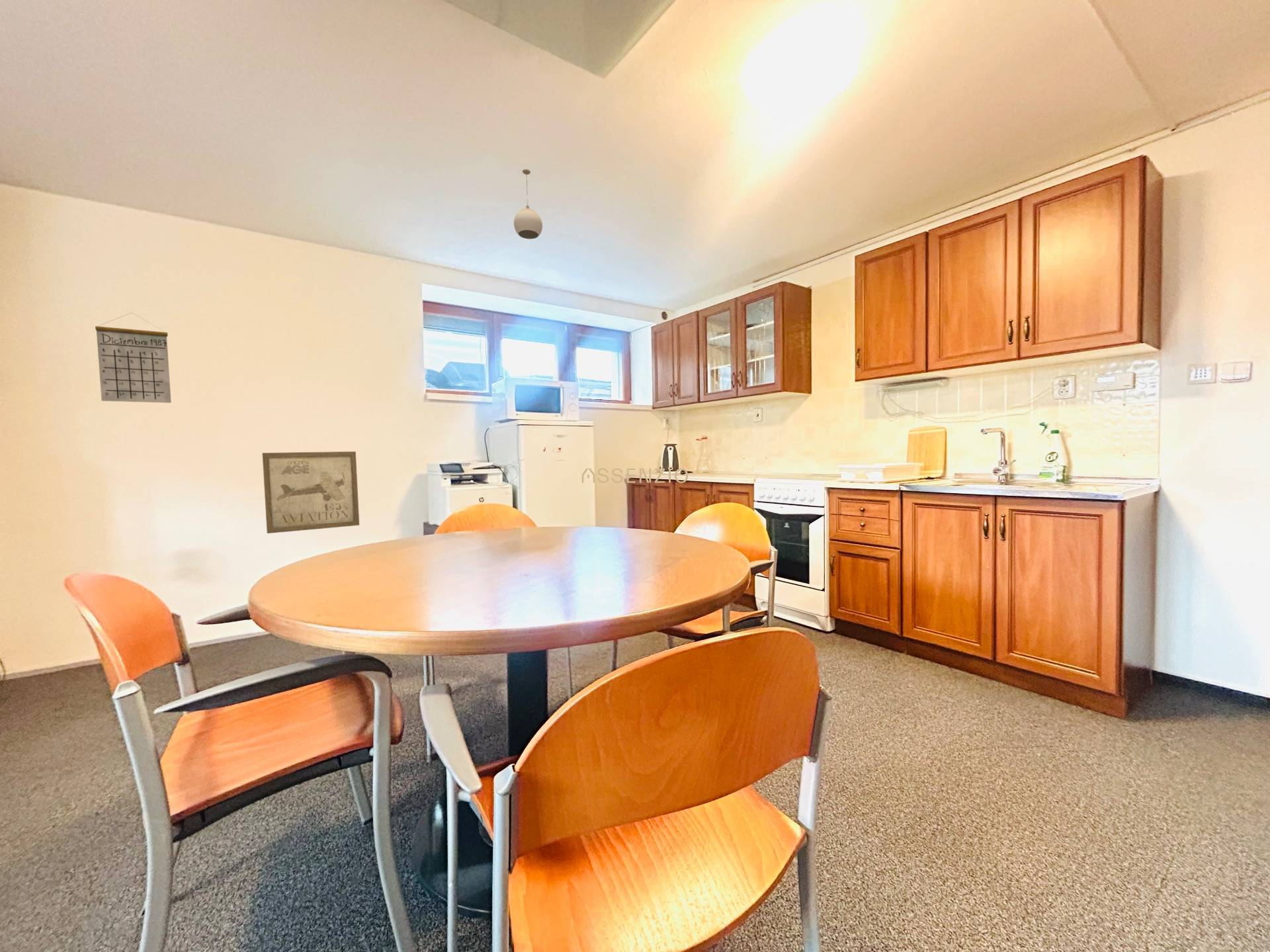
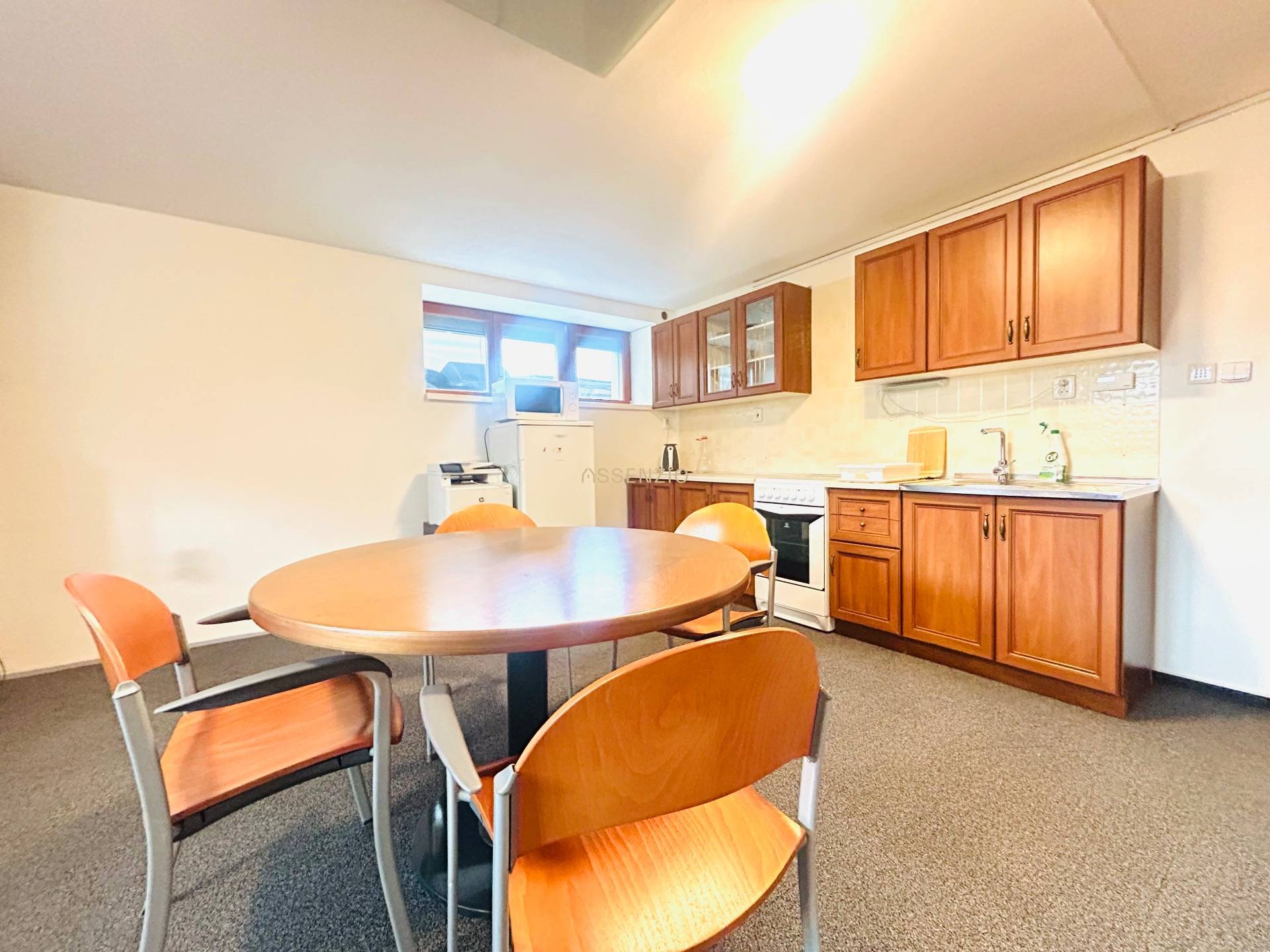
- wall art [262,451,360,534]
- calendar [95,312,172,403]
- pendant light [513,169,543,240]
